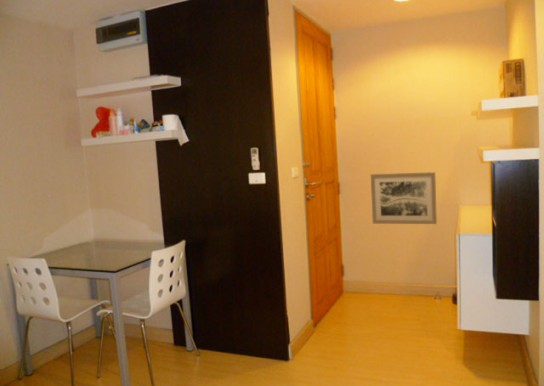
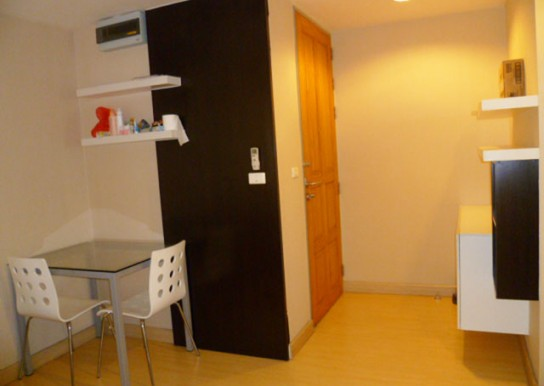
- wall art [370,171,438,225]
